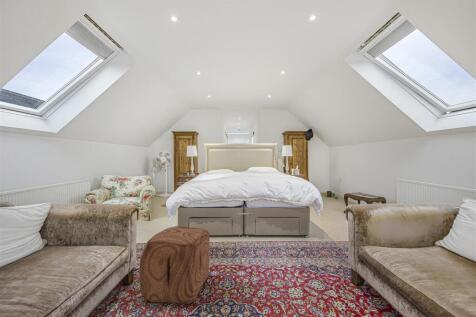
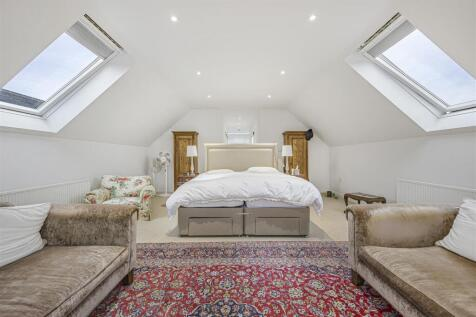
- ottoman [139,226,211,305]
